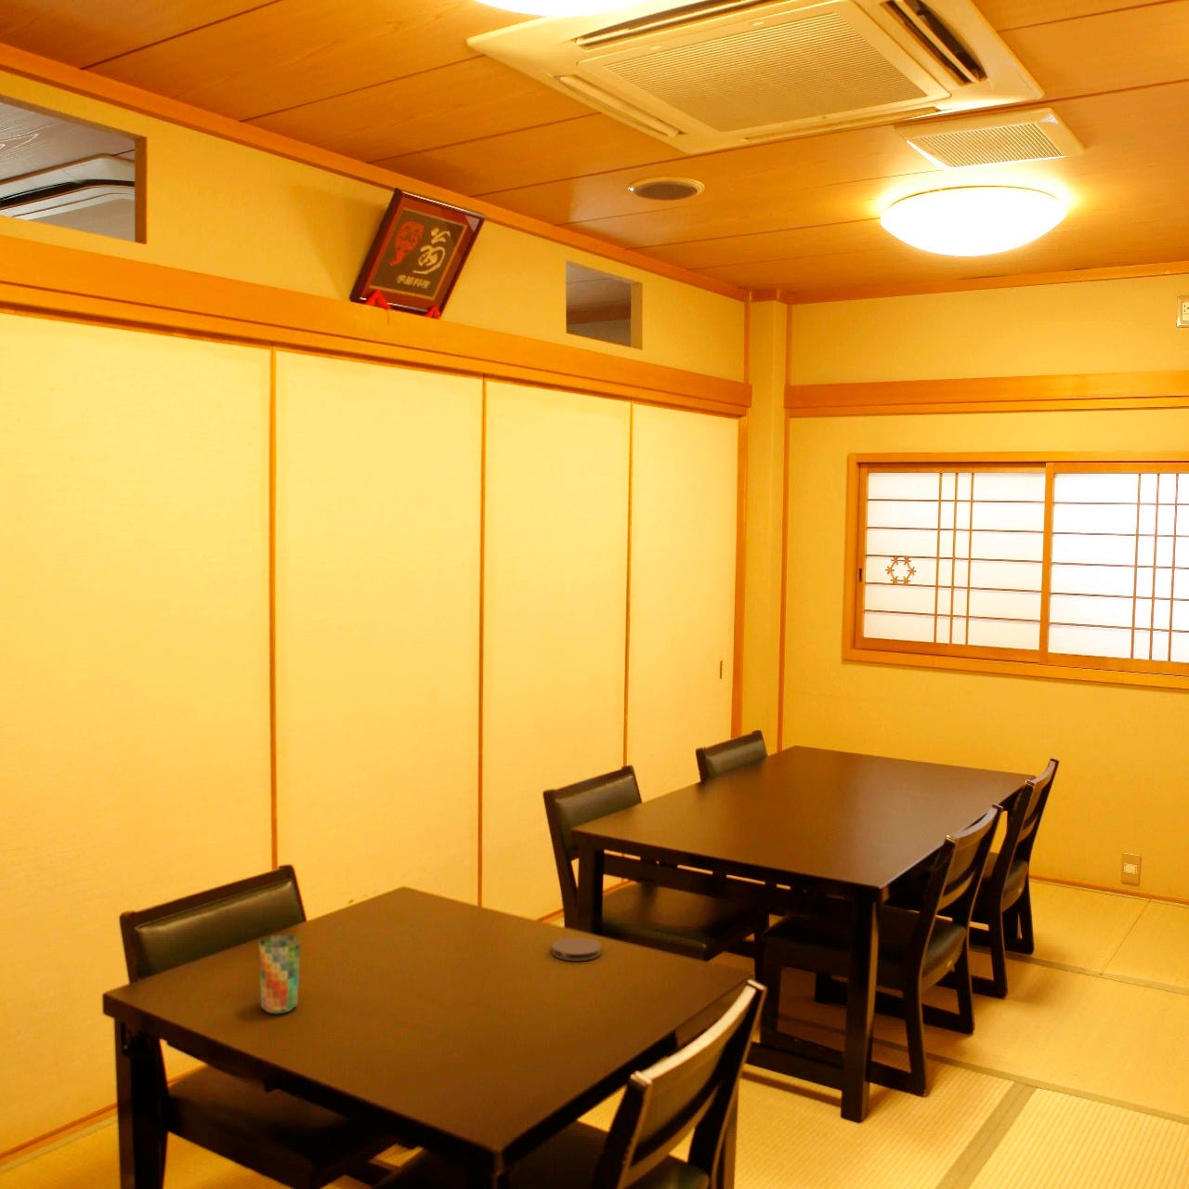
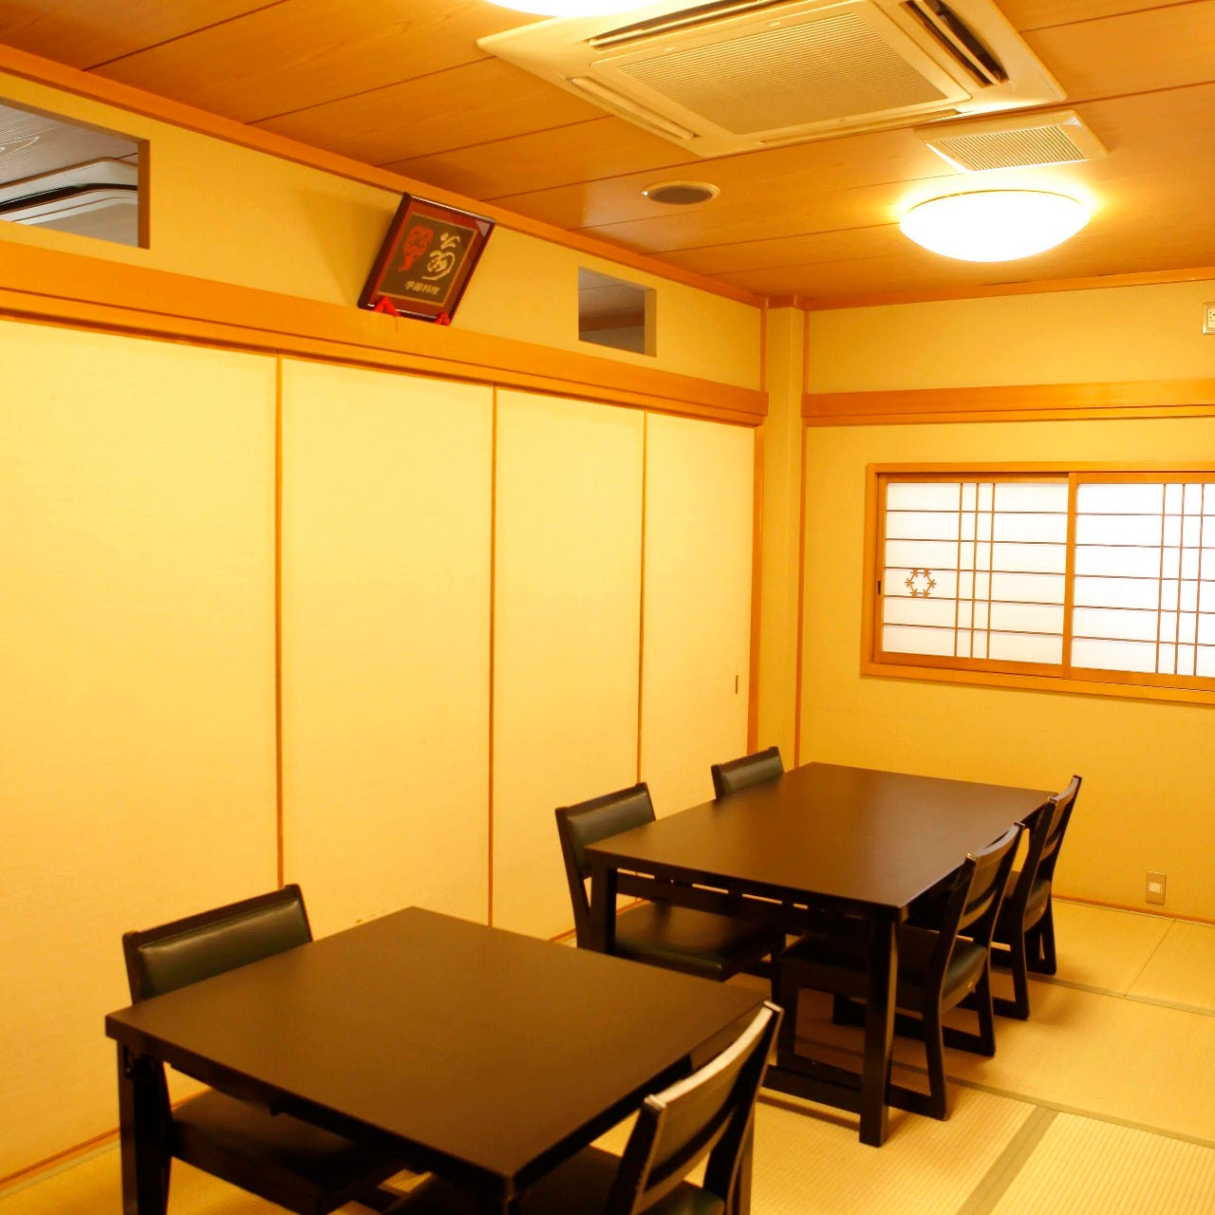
- coaster [551,936,602,961]
- cup [257,933,302,1015]
